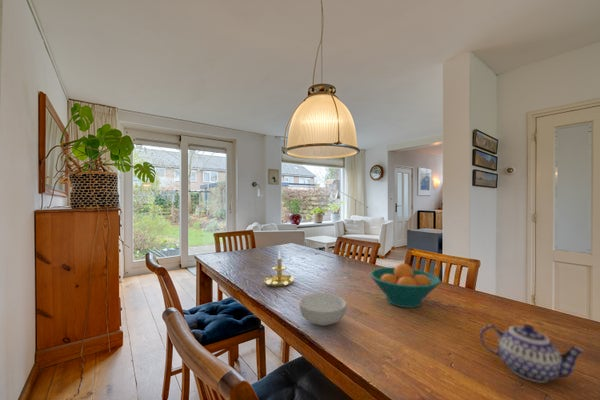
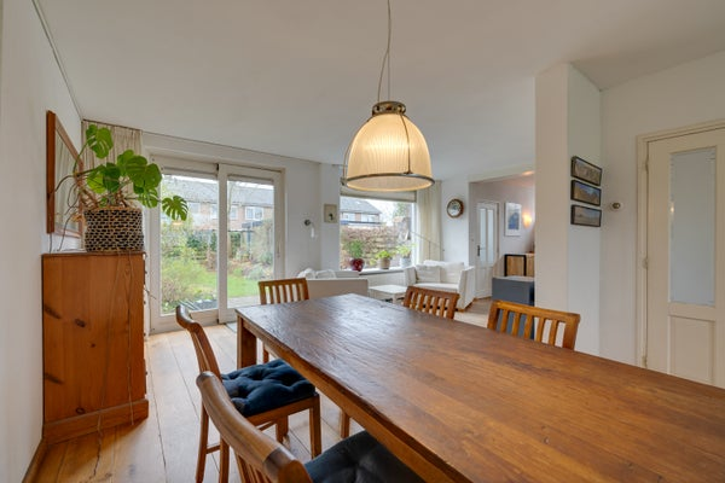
- teapot [479,323,586,384]
- fruit bowl [369,262,442,309]
- candle holder [262,249,295,288]
- cereal bowl [298,292,347,327]
